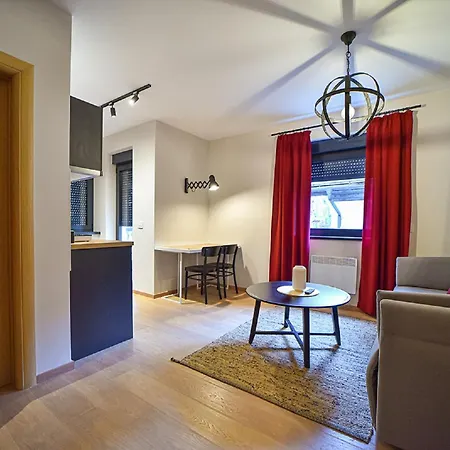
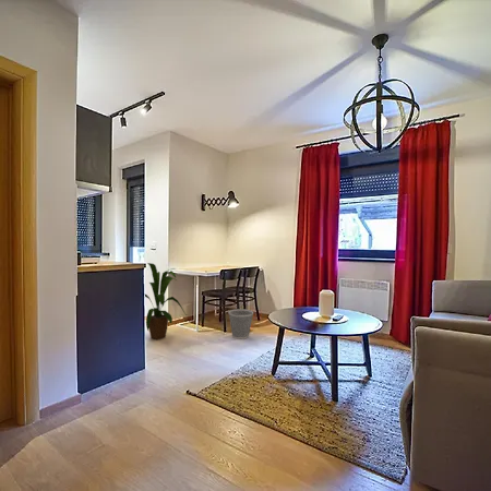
+ house plant [144,262,188,340]
+ wastebasket [227,308,254,340]
